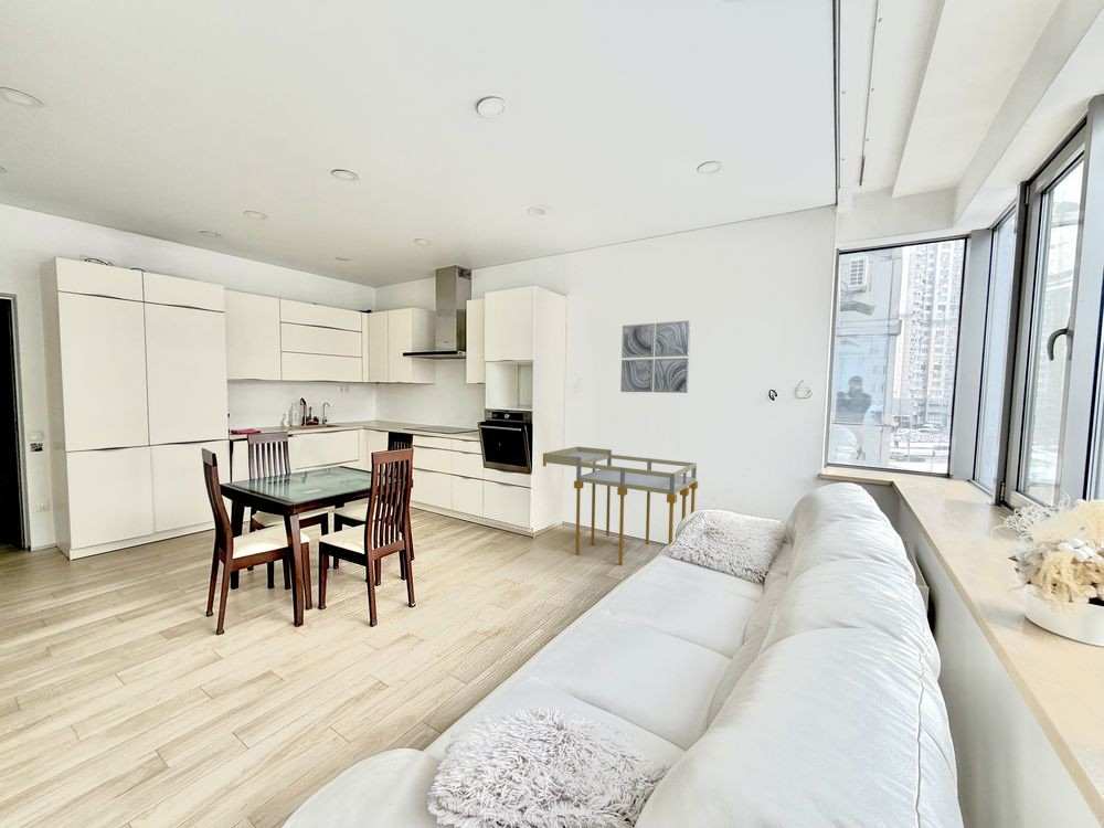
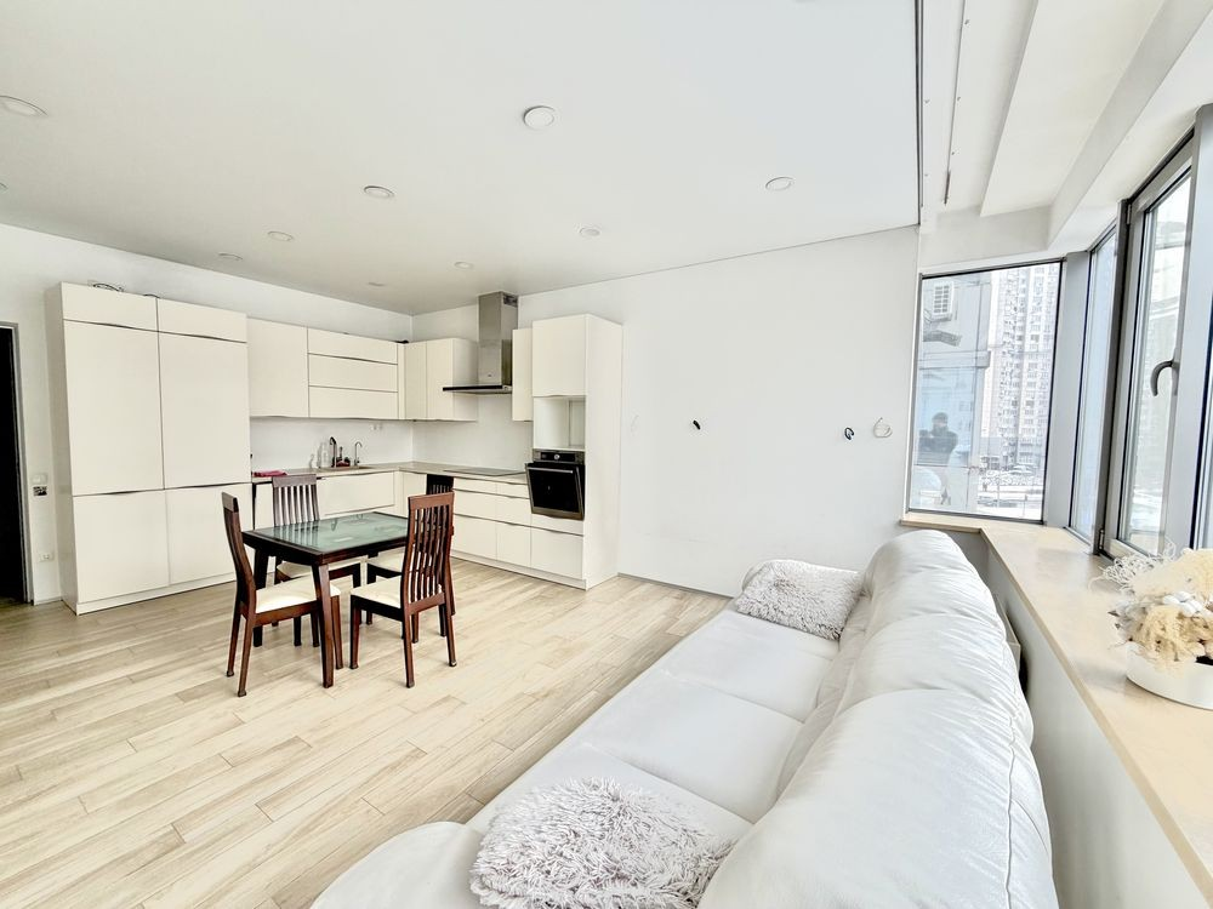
- wall art [619,319,691,394]
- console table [542,446,699,566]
